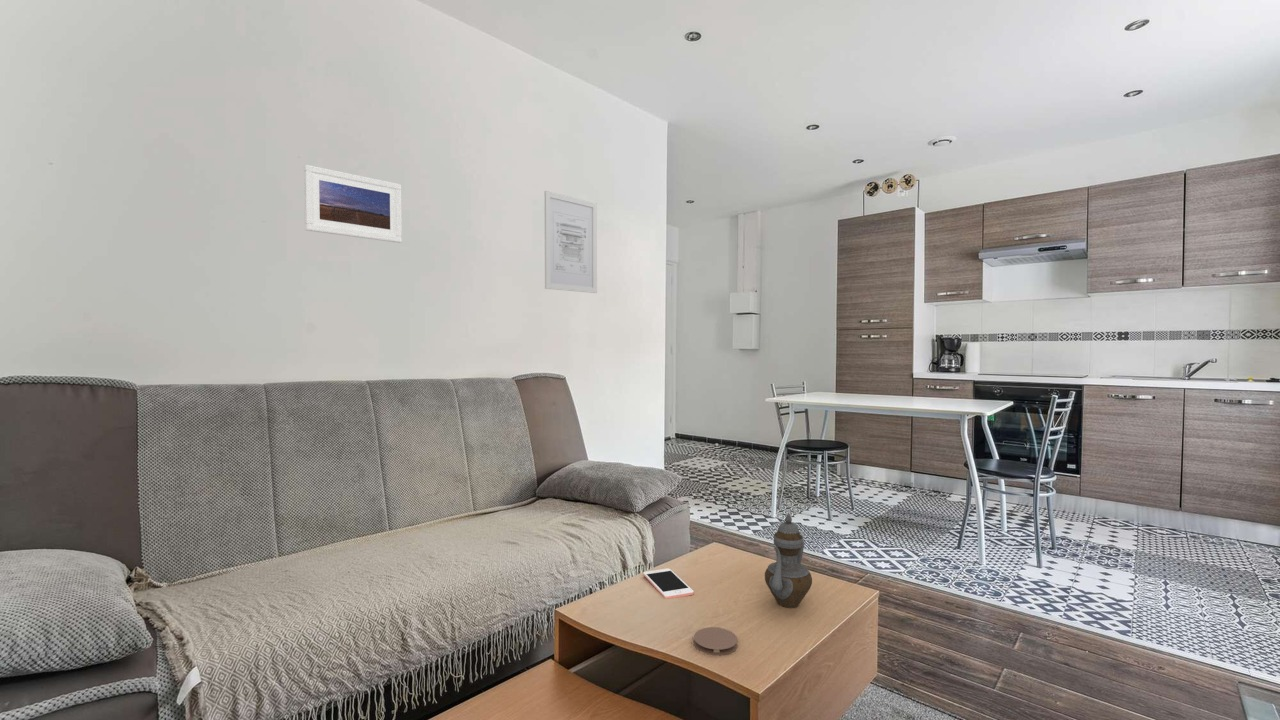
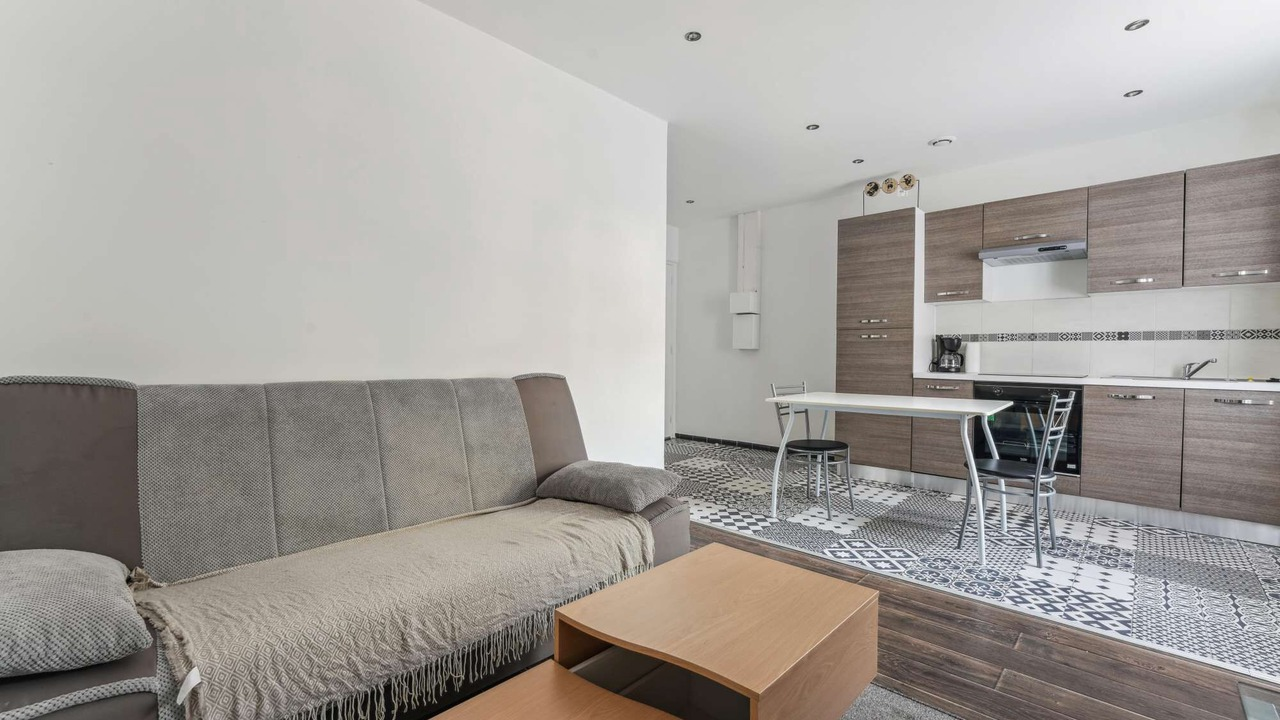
- teapot [764,512,813,609]
- cell phone [642,568,695,599]
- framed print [303,164,403,244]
- coaster [693,626,739,656]
- wall art [544,190,598,294]
